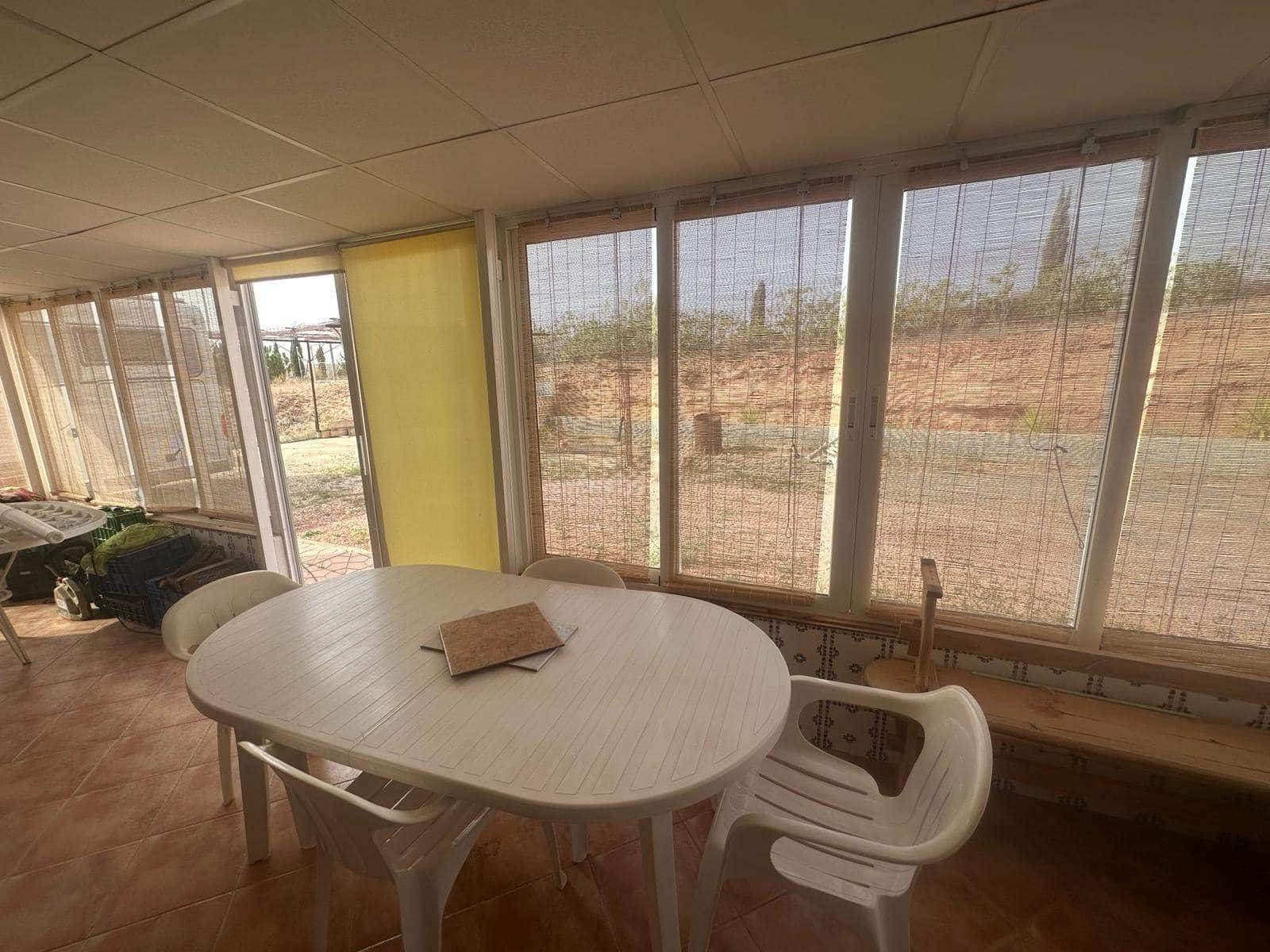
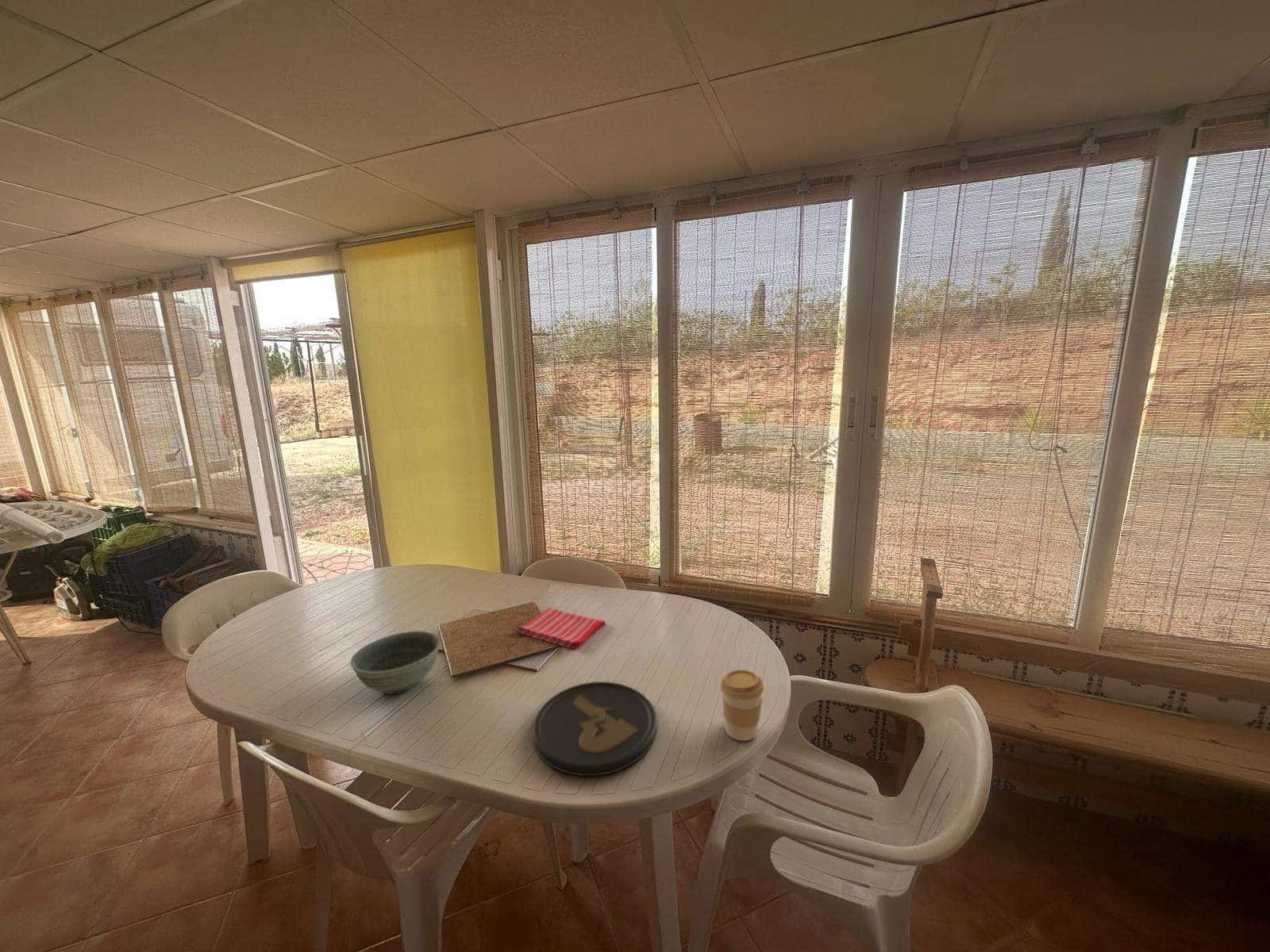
+ bowl [350,630,441,694]
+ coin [531,681,658,777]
+ coffee cup [719,669,765,742]
+ dish towel [516,607,606,651]
